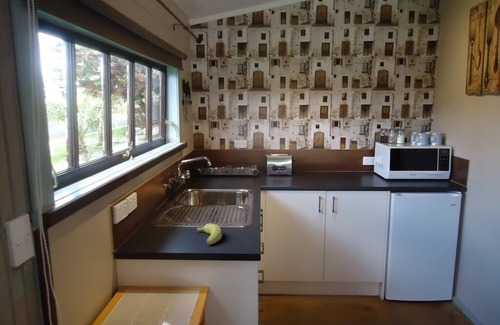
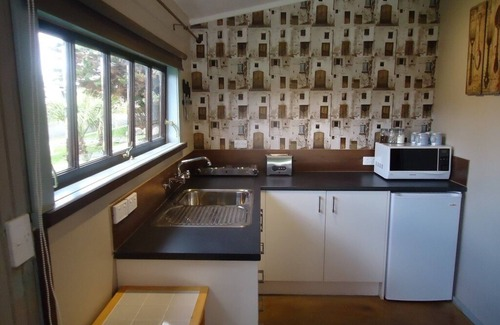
- banana [196,223,223,245]
